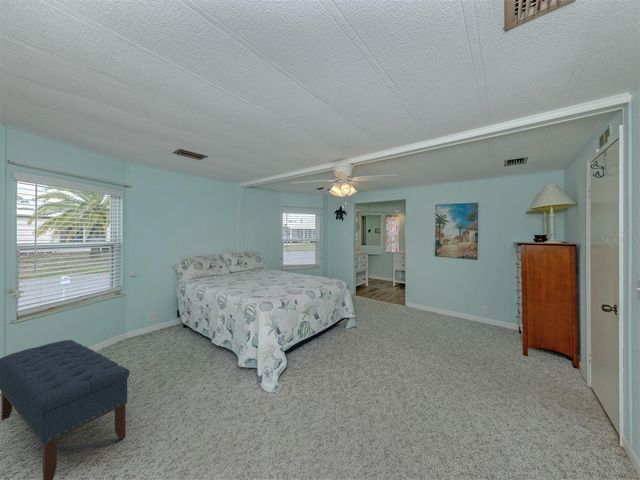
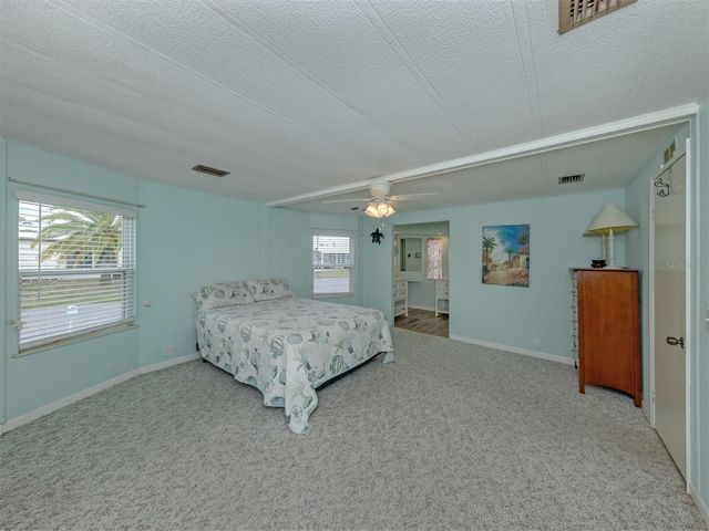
- bench [0,339,131,480]
